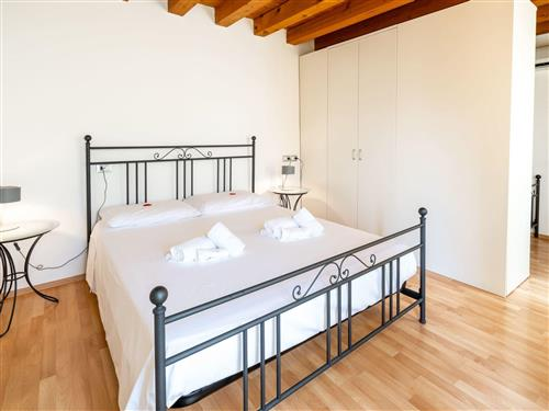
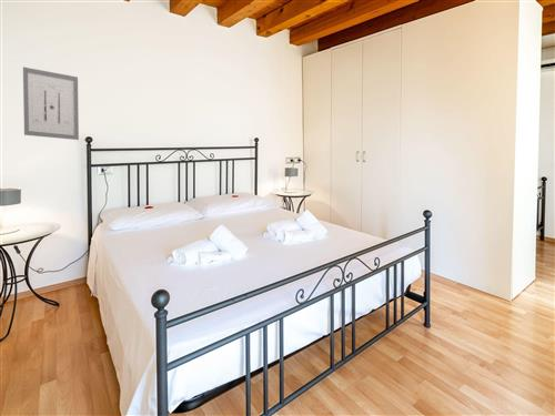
+ wall art [22,65,80,141]
